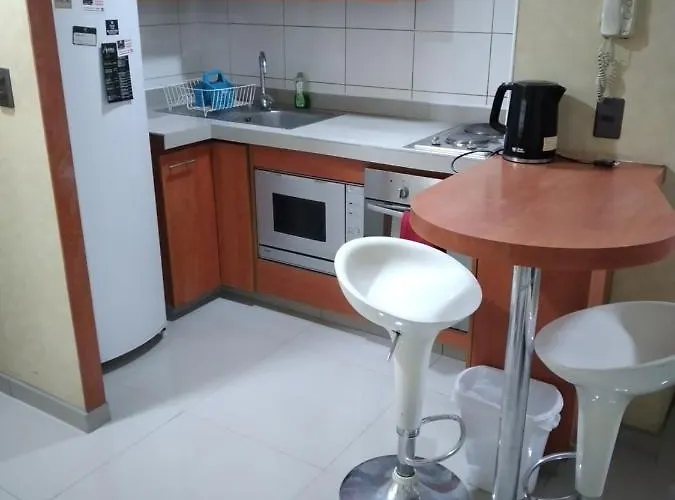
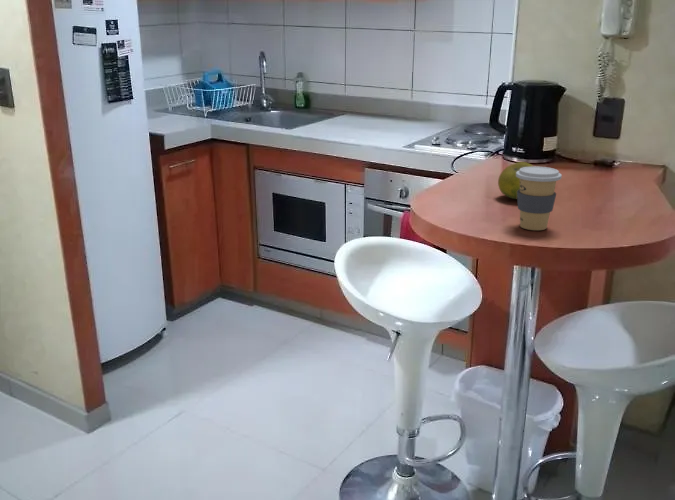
+ fruit [497,161,535,200]
+ coffee cup [516,166,563,231]
